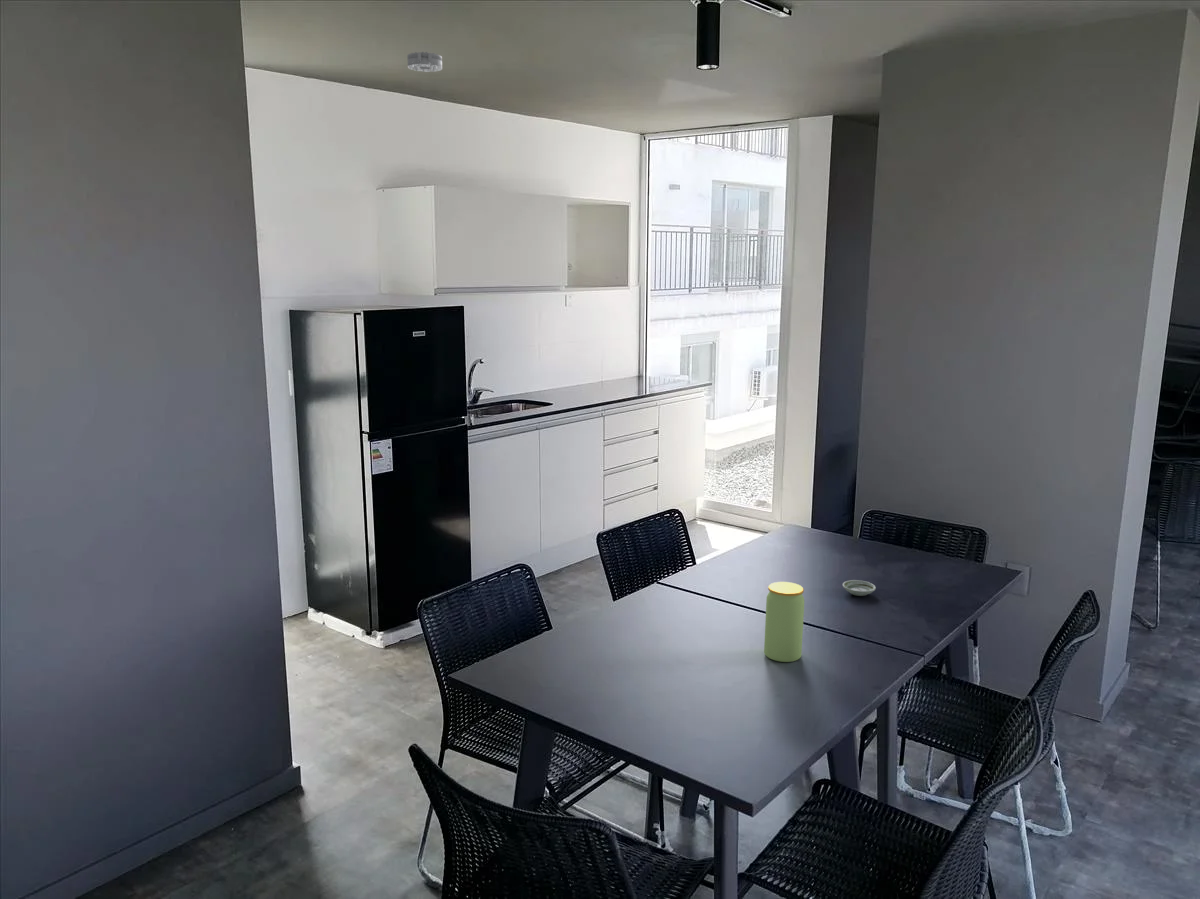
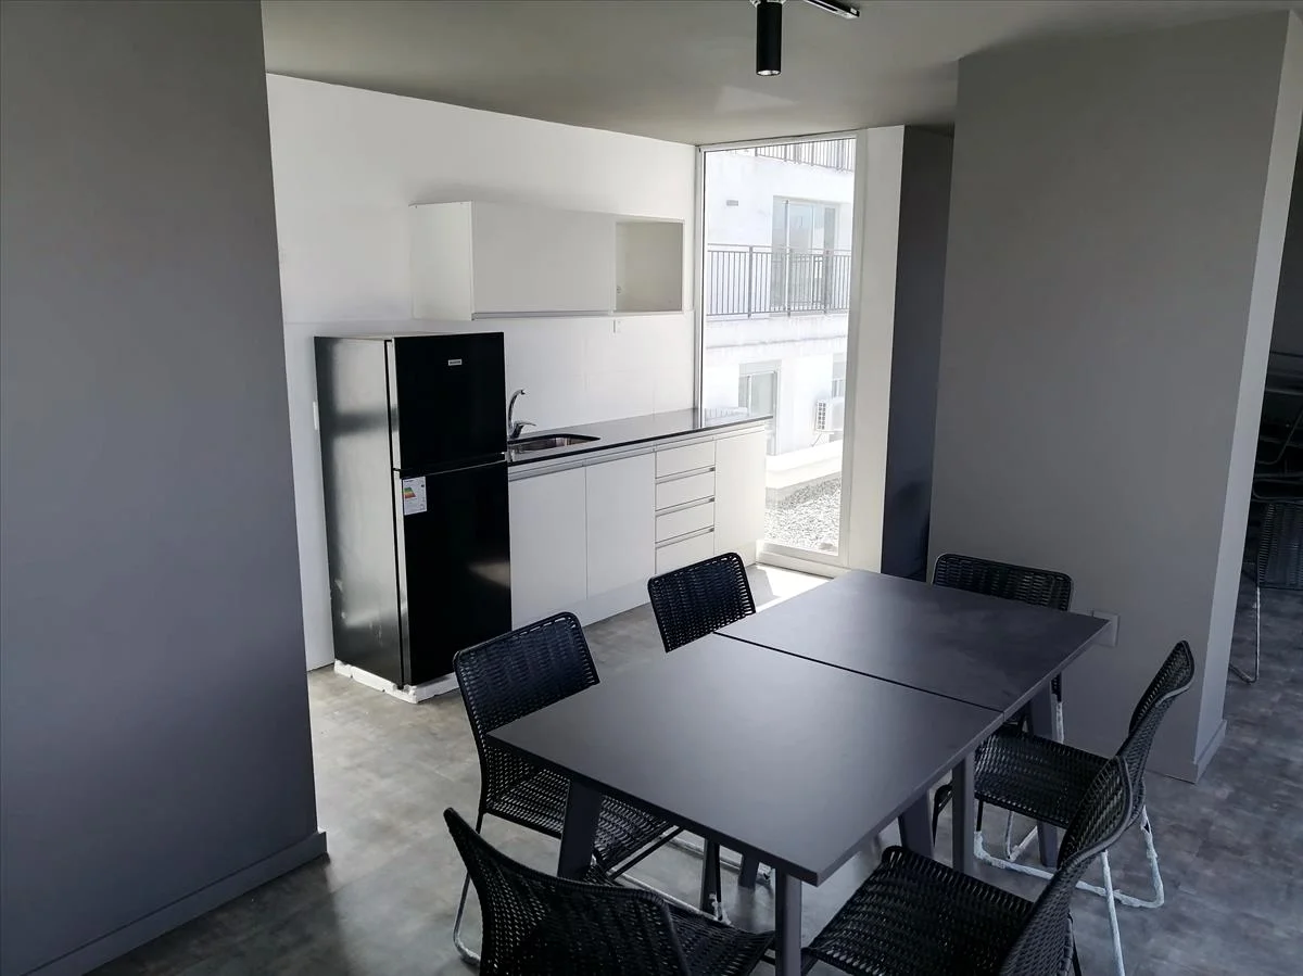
- jar [763,581,805,663]
- smoke detector [406,51,443,73]
- saucer [842,579,877,597]
